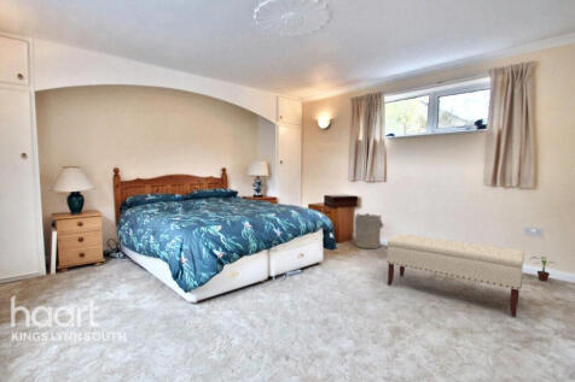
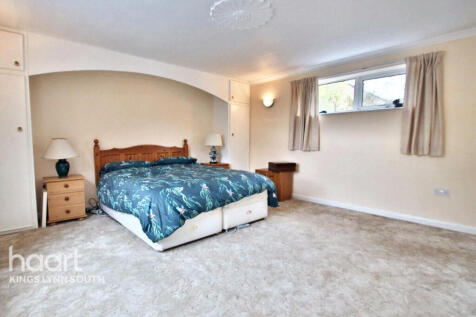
- laundry hamper [354,212,387,249]
- potted plant [529,255,558,282]
- bench [385,233,525,318]
